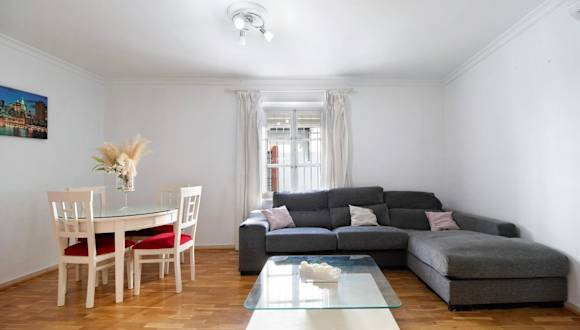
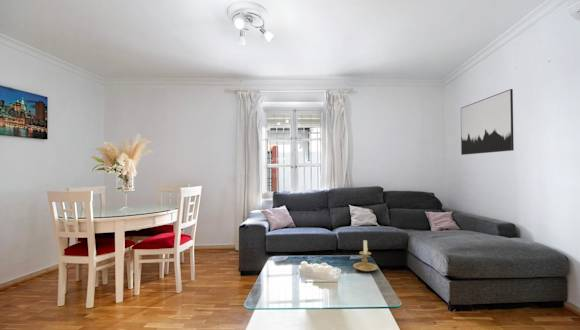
+ candle holder [352,238,379,272]
+ wall art [460,88,515,156]
